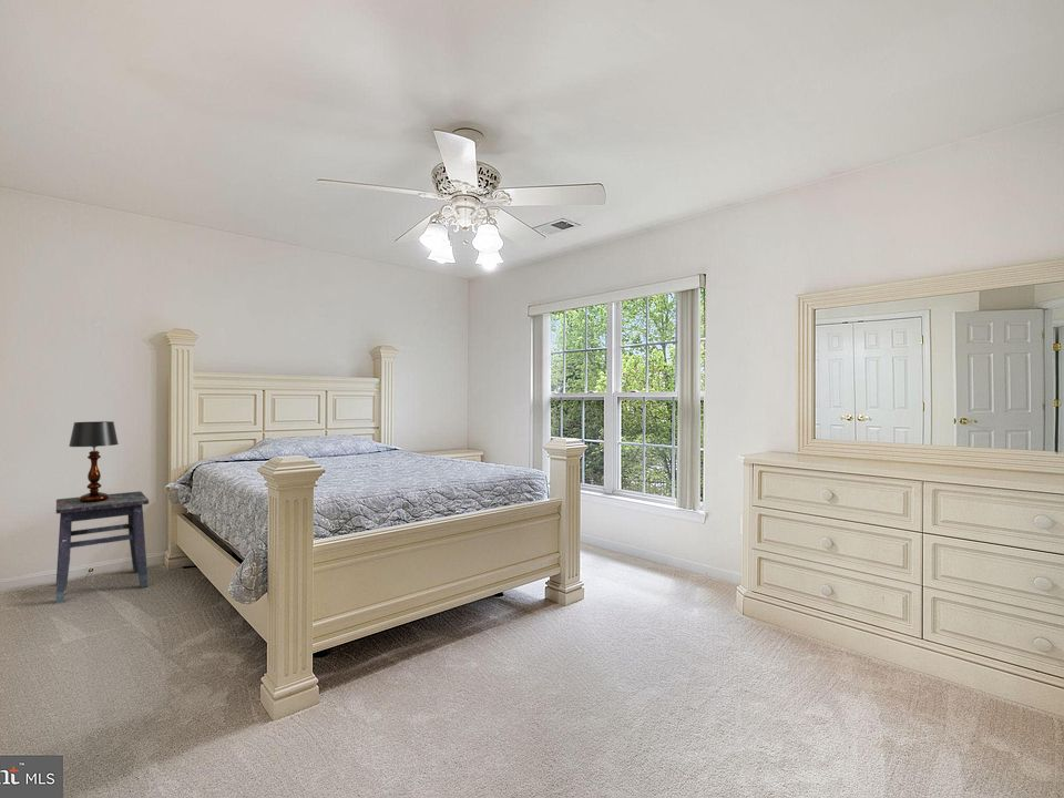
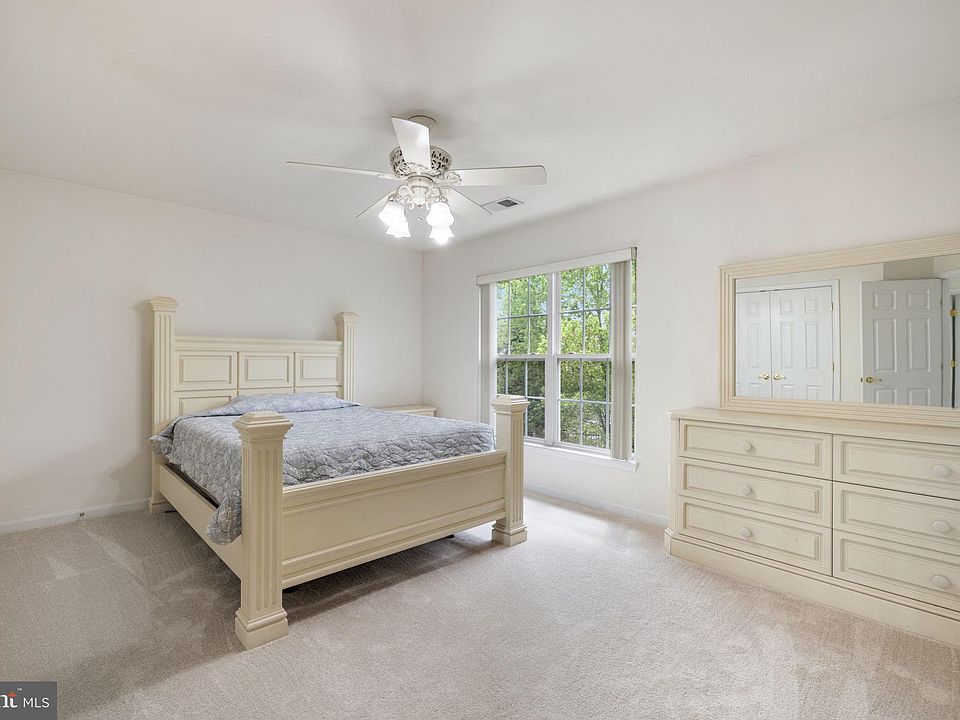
- side table [54,490,150,605]
- table lamp [68,420,120,503]
